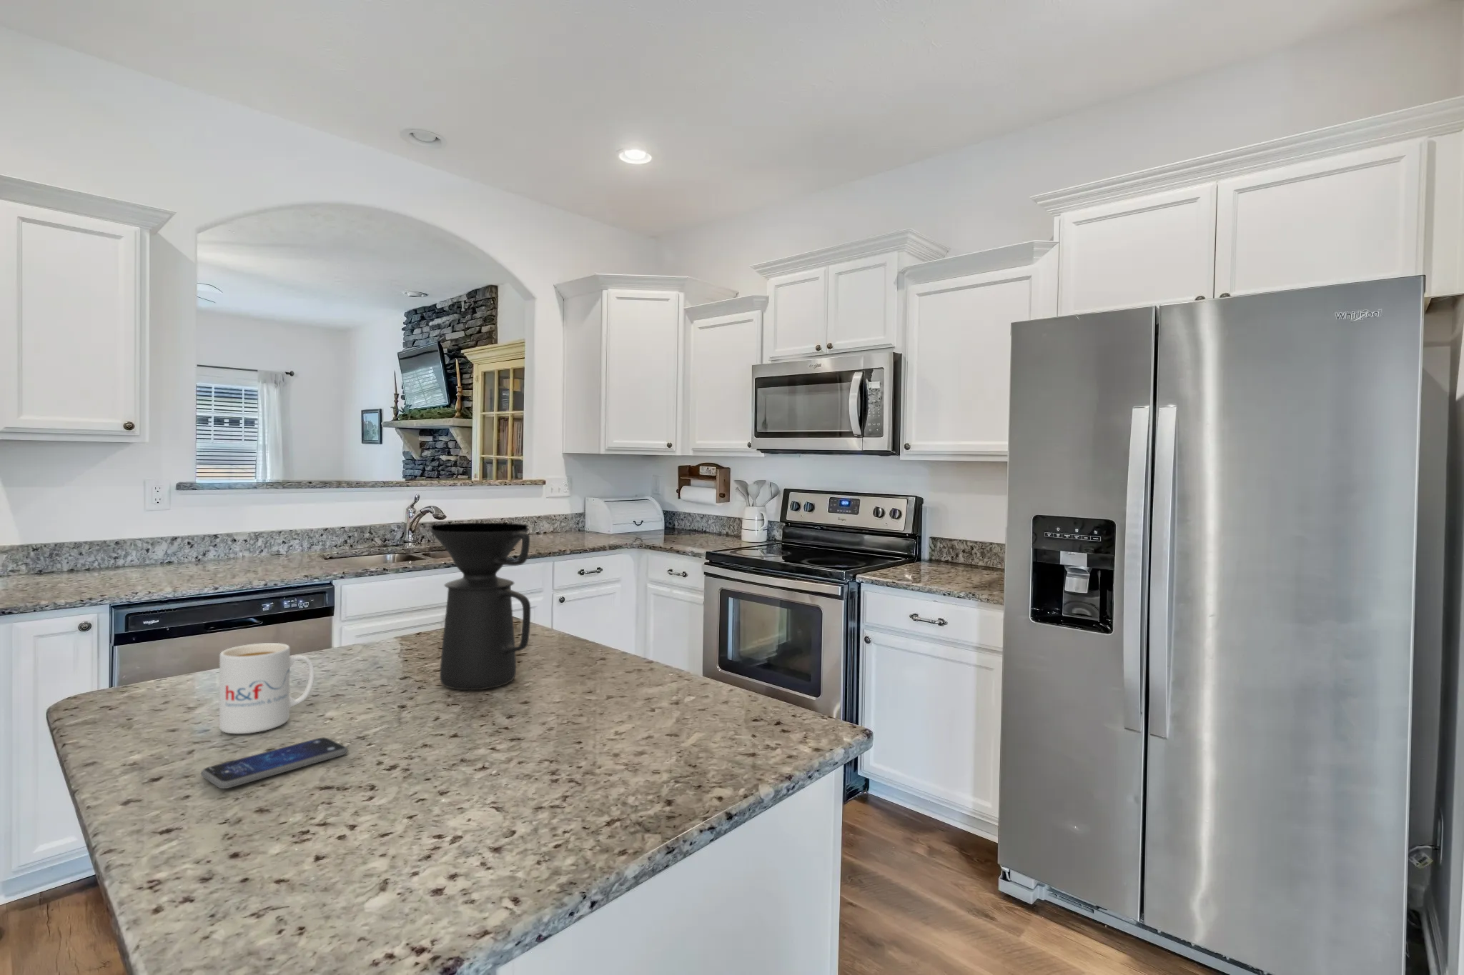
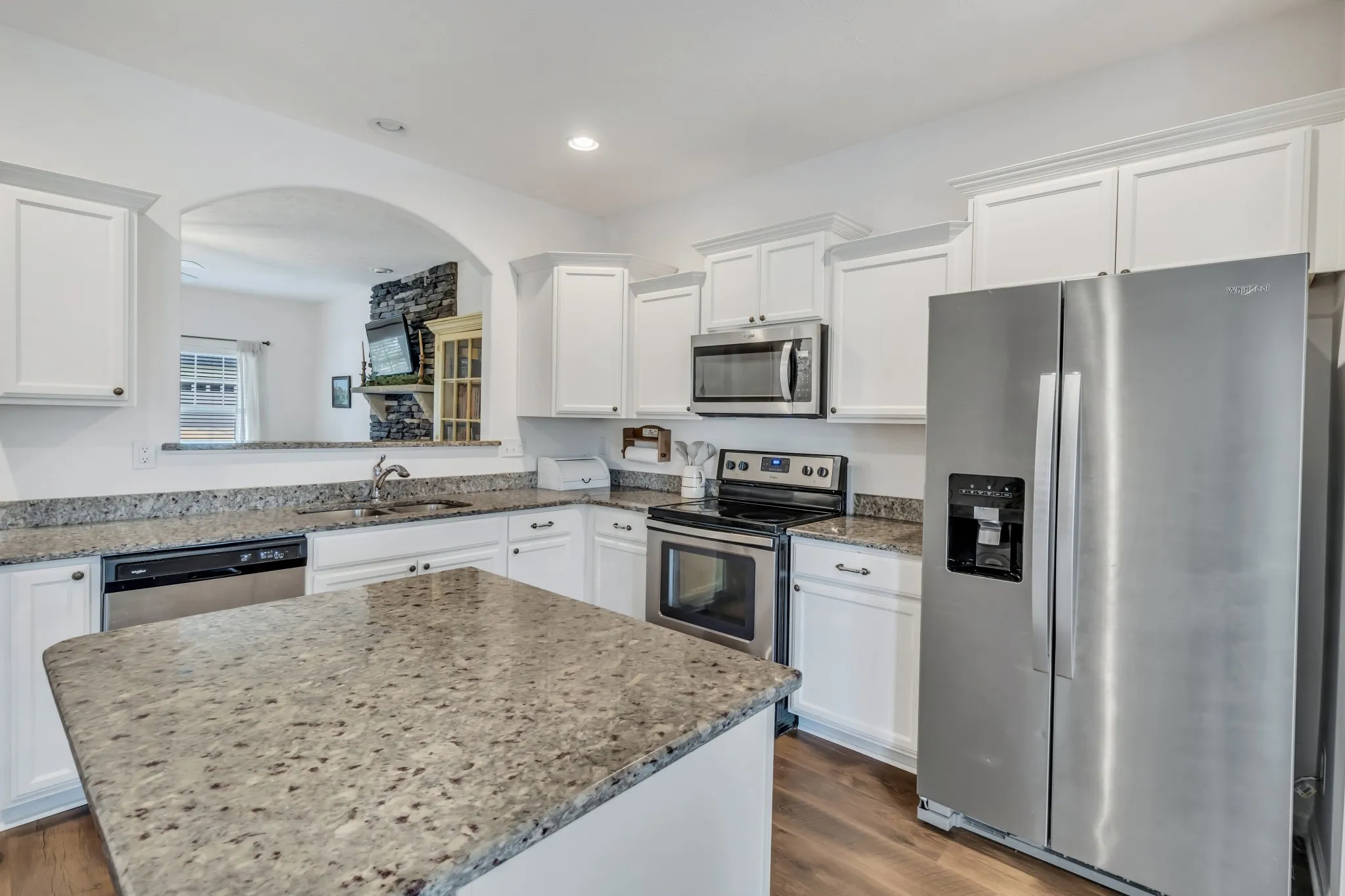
- coffee maker [429,522,531,691]
- smartphone [200,737,348,789]
- mug [219,642,316,735]
